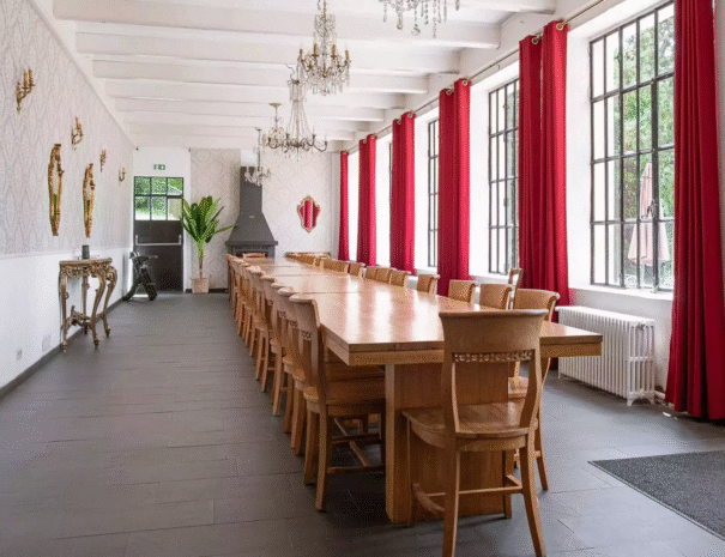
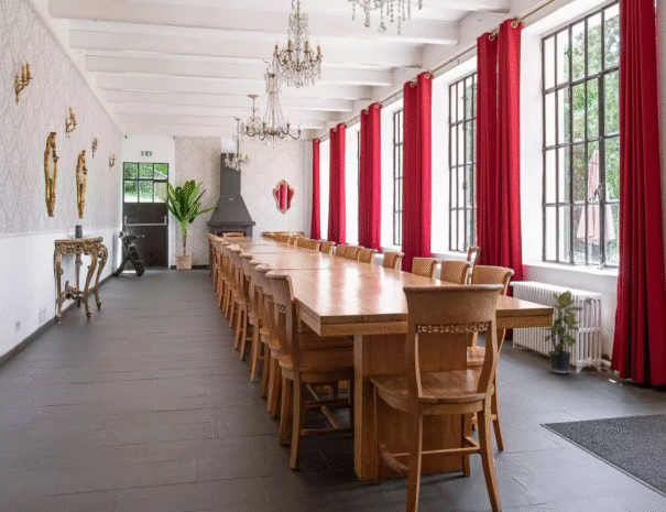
+ potted plant [538,290,585,374]
